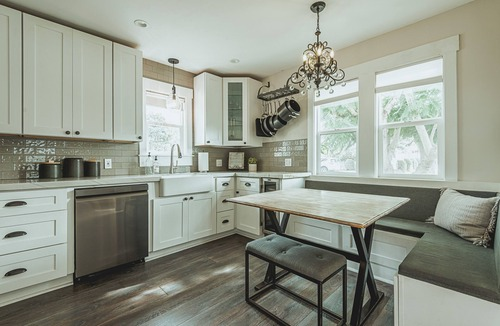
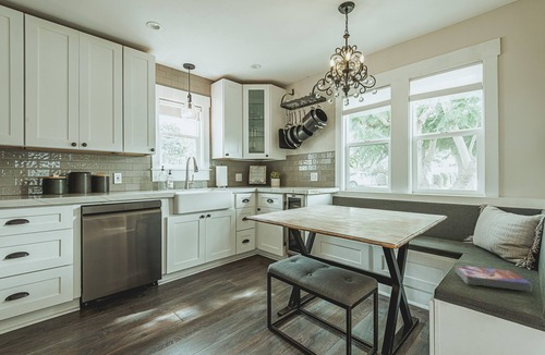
+ textbook [455,264,533,293]
